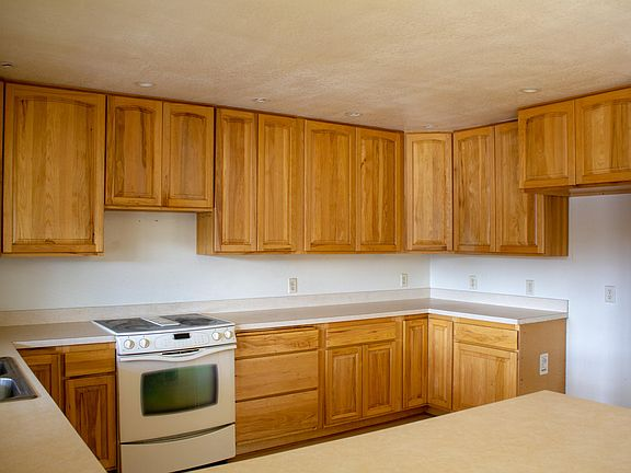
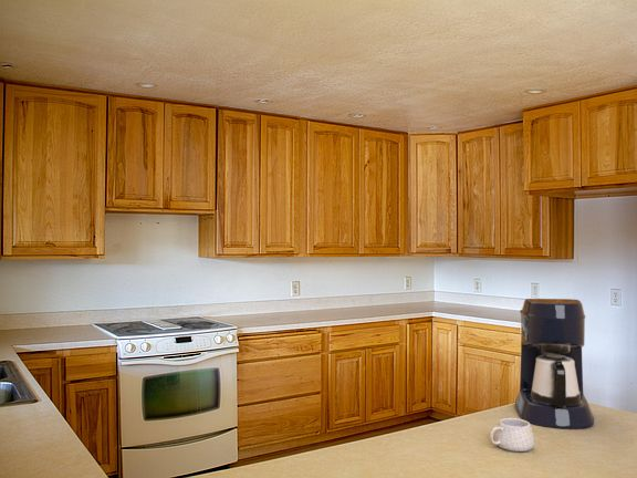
+ coffee maker [514,298,596,429]
+ mug [489,417,536,453]
